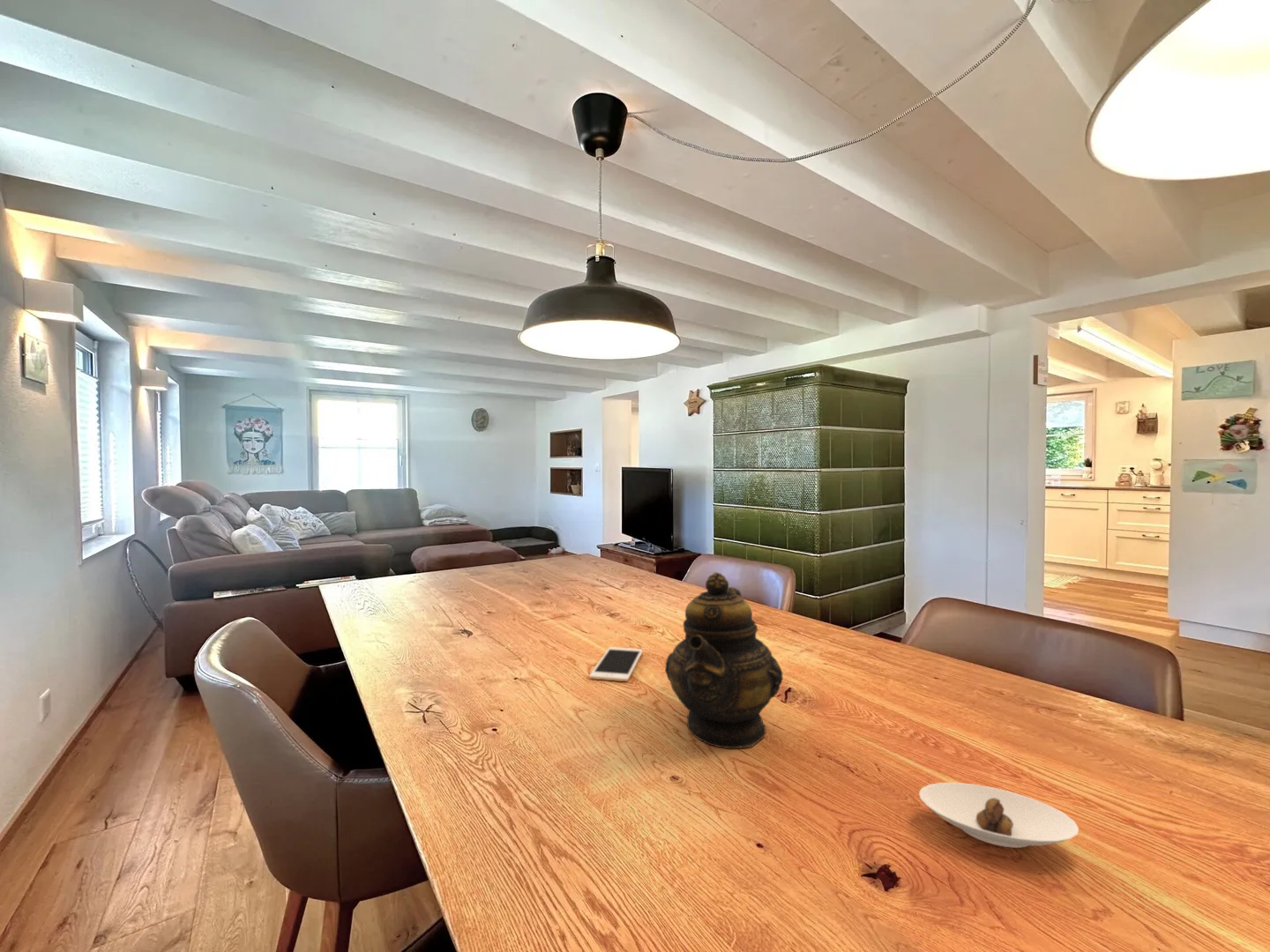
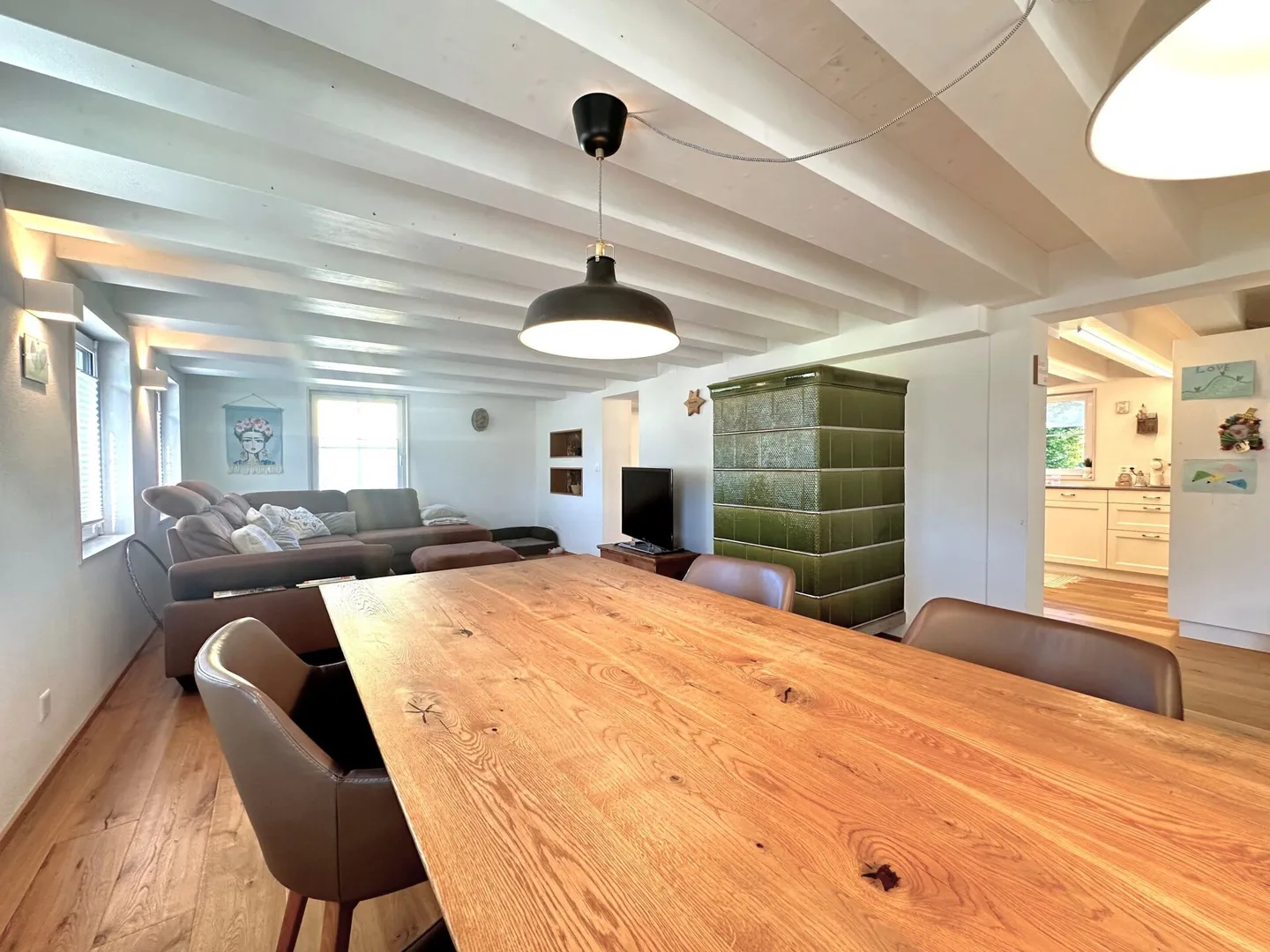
- cell phone [588,646,644,682]
- teapot [664,571,784,749]
- saucer [918,782,1080,849]
